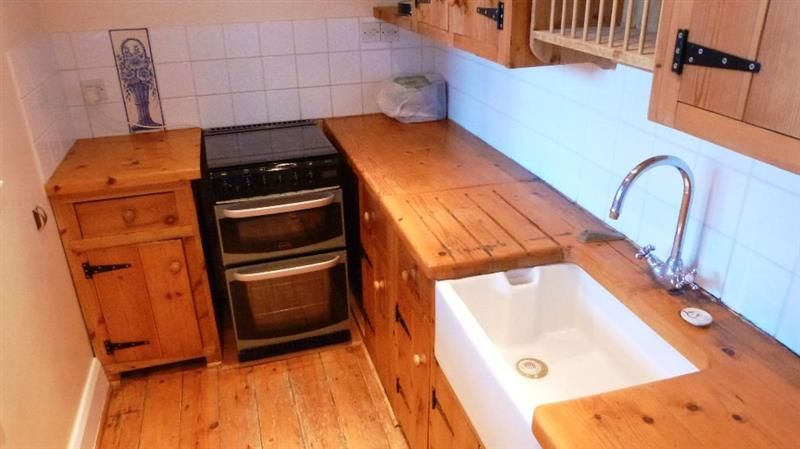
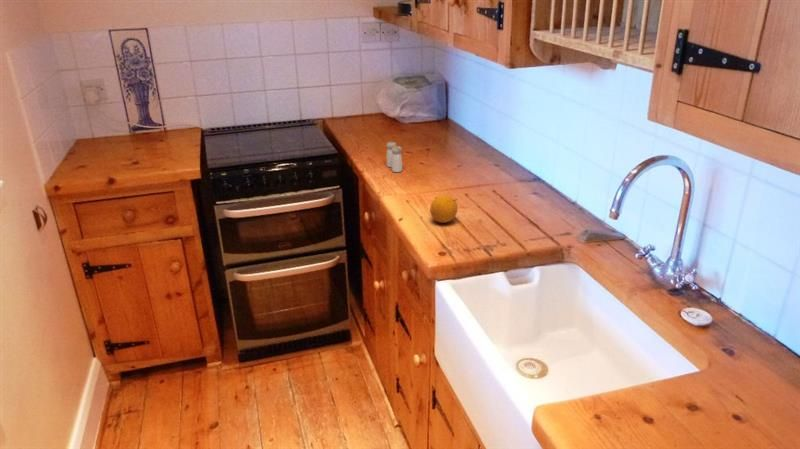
+ fruit [429,194,459,224]
+ salt and pepper shaker [385,141,403,173]
